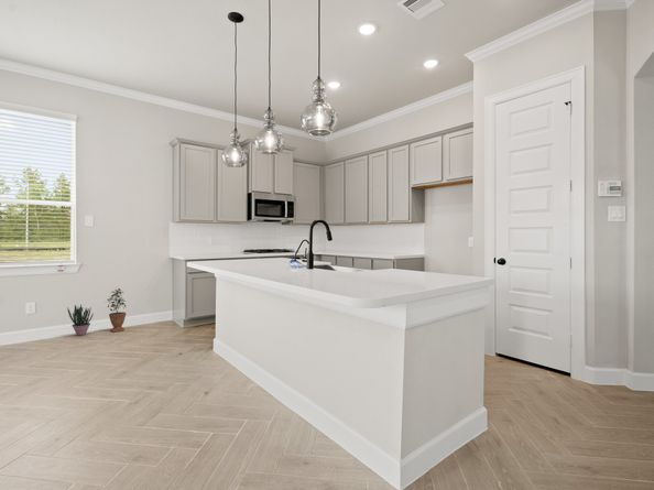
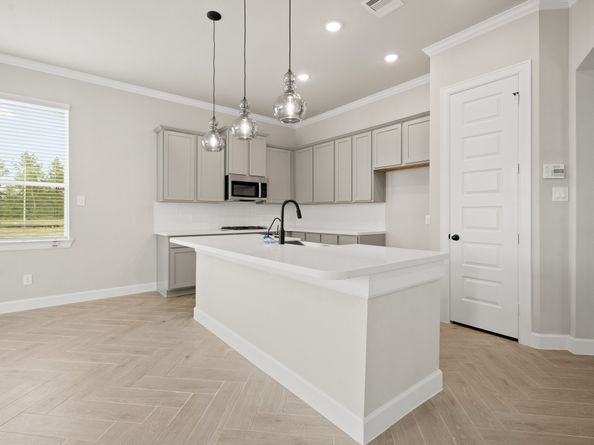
- potted plant [106,287,128,333]
- potted plant [66,304,95,337]
